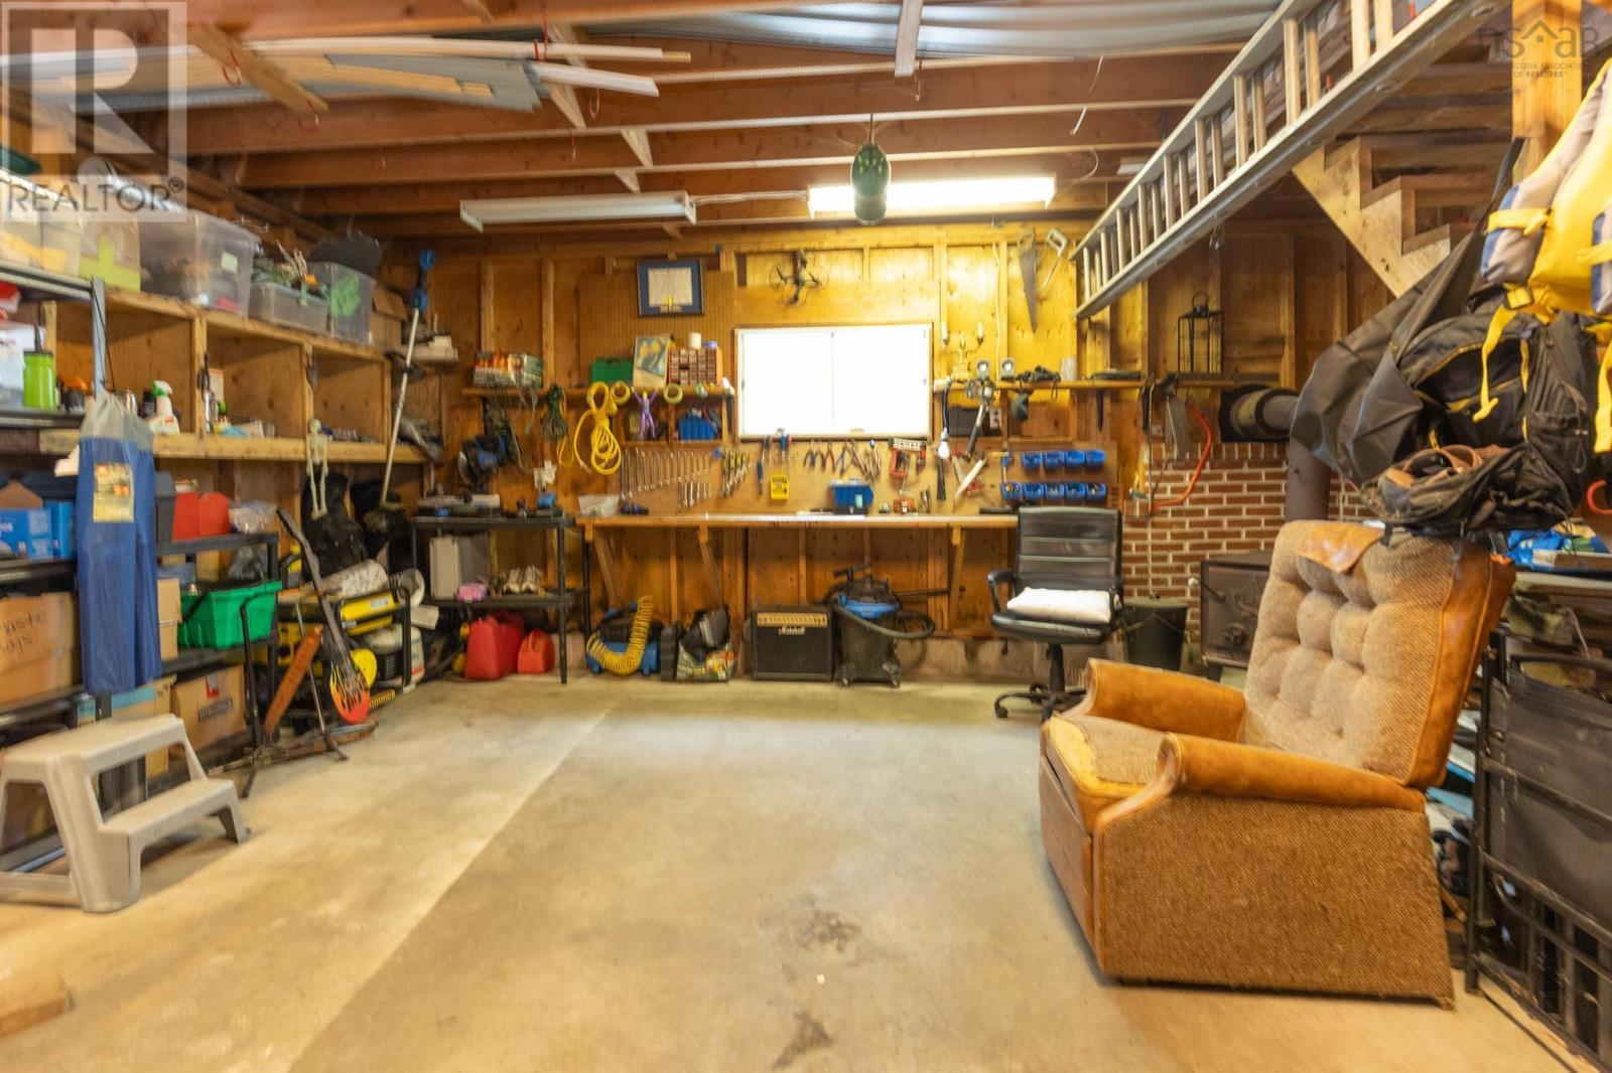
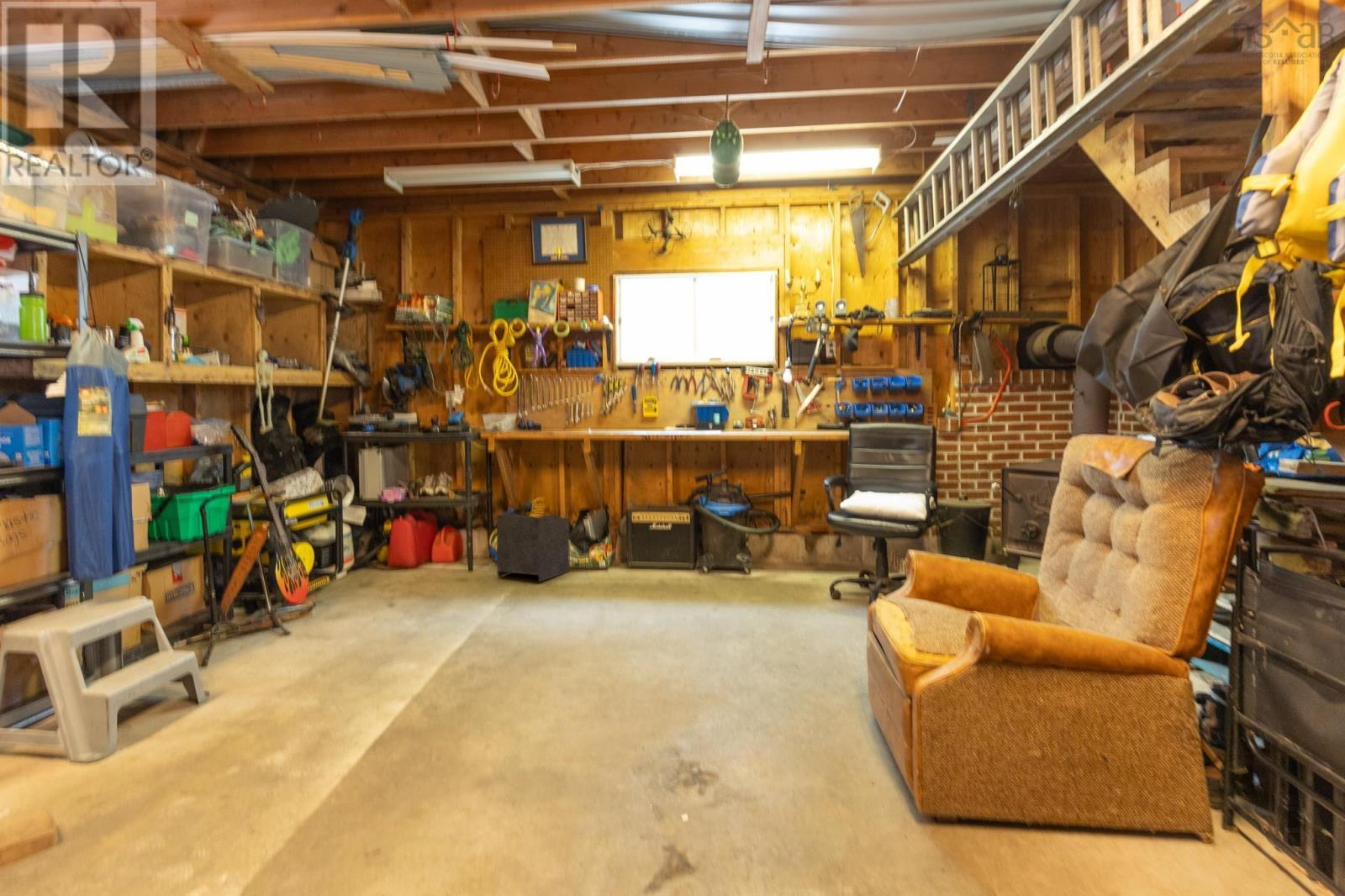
+ waste basket [496,512,571,582]
